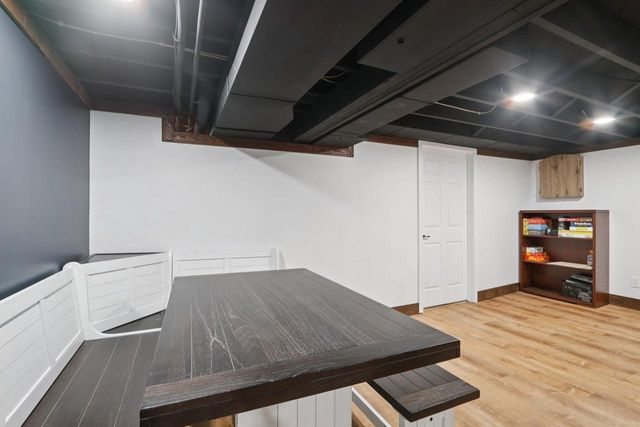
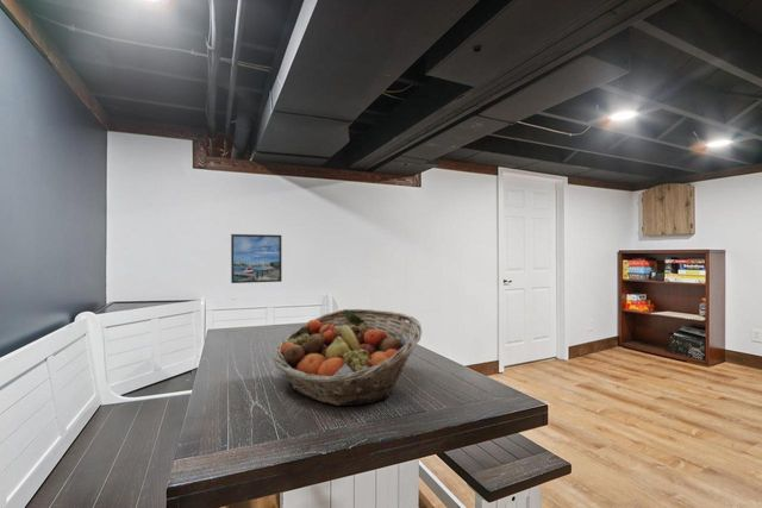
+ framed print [230,233,283,284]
+ fruit basket [273,308,423,407]
